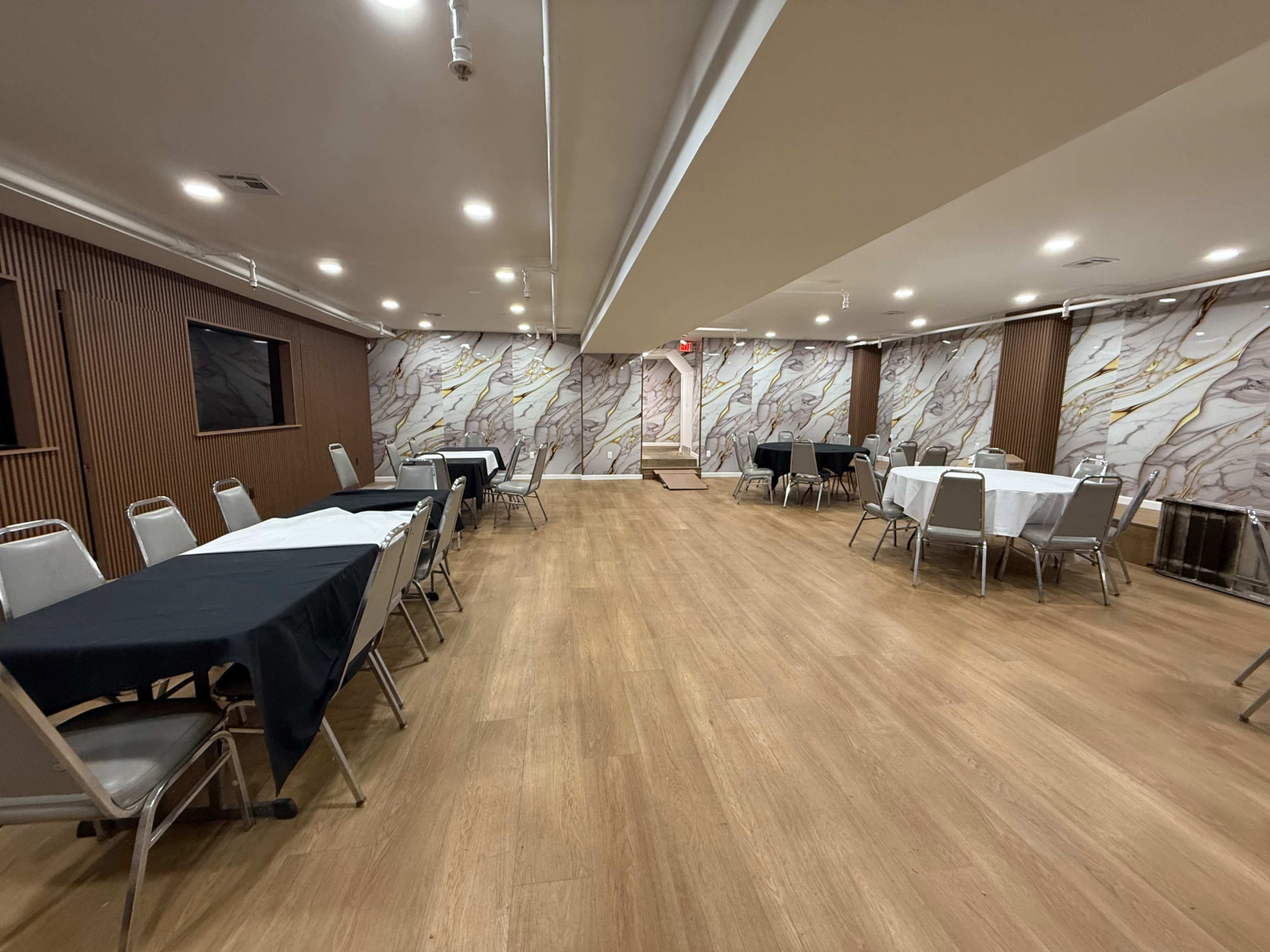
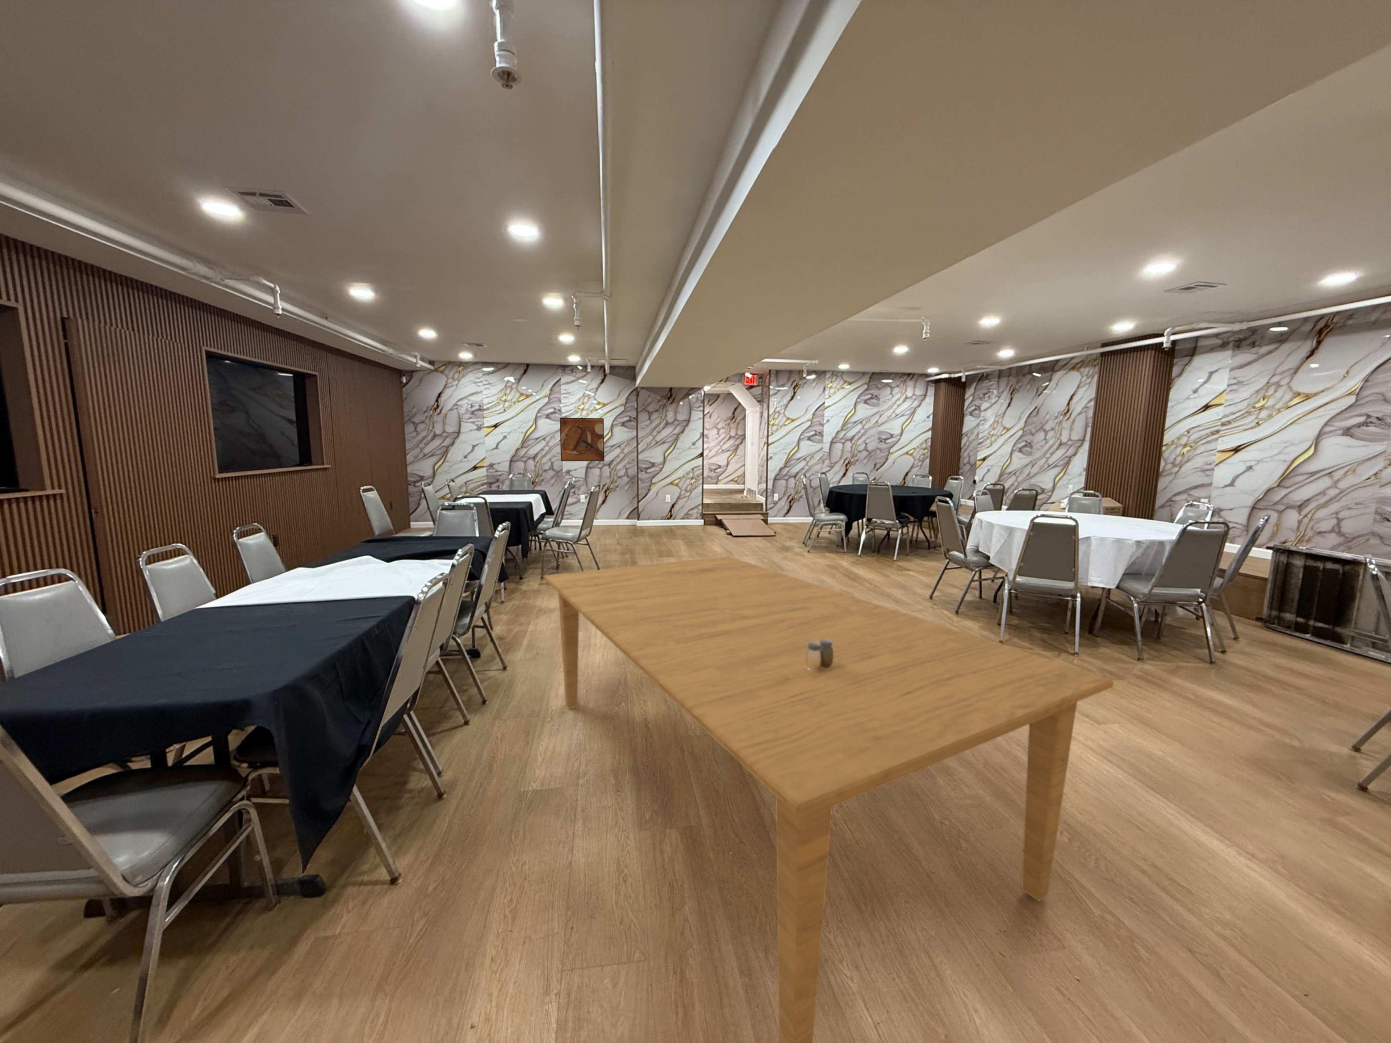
+ dining table [543,555,1114,1043]
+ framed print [560,417,605,461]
+ salt and pepper shaker [806,640,834,672]
